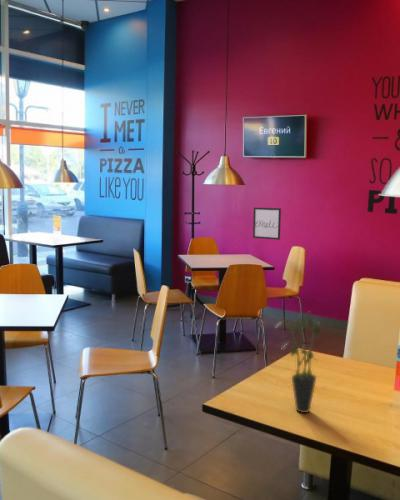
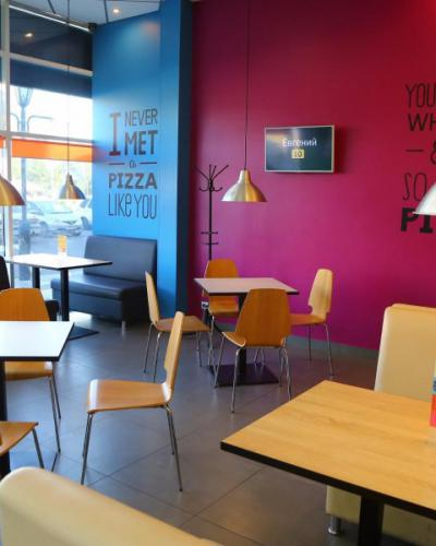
- wall art [252,207,282,241]
- potted plant [274,311,322,414]
